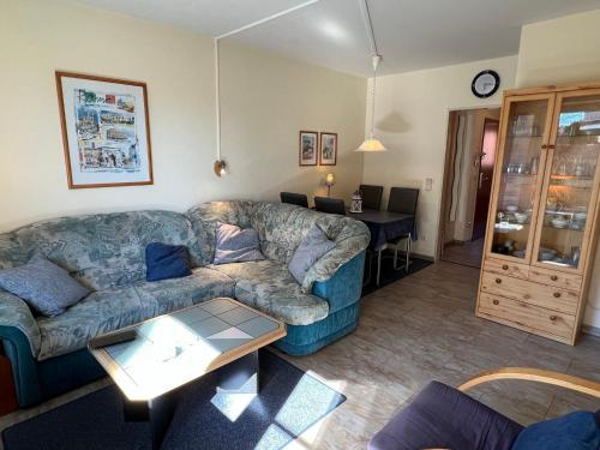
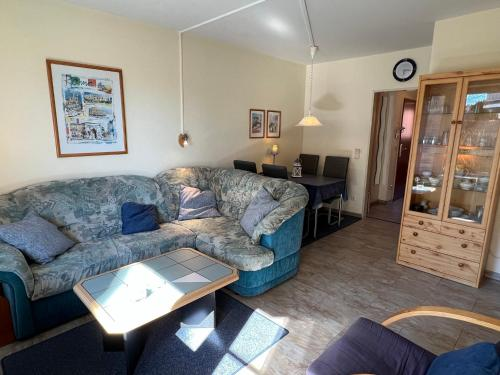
- notepad [86,328,142,350]
